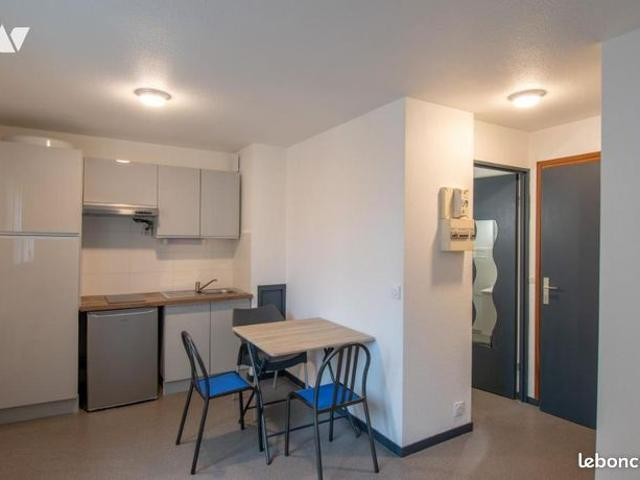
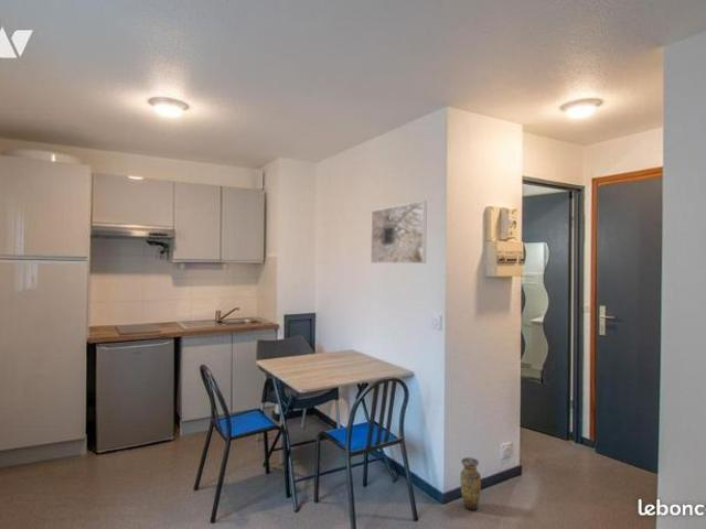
+ vase [459,456,482,511]
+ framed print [370,199,428,264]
